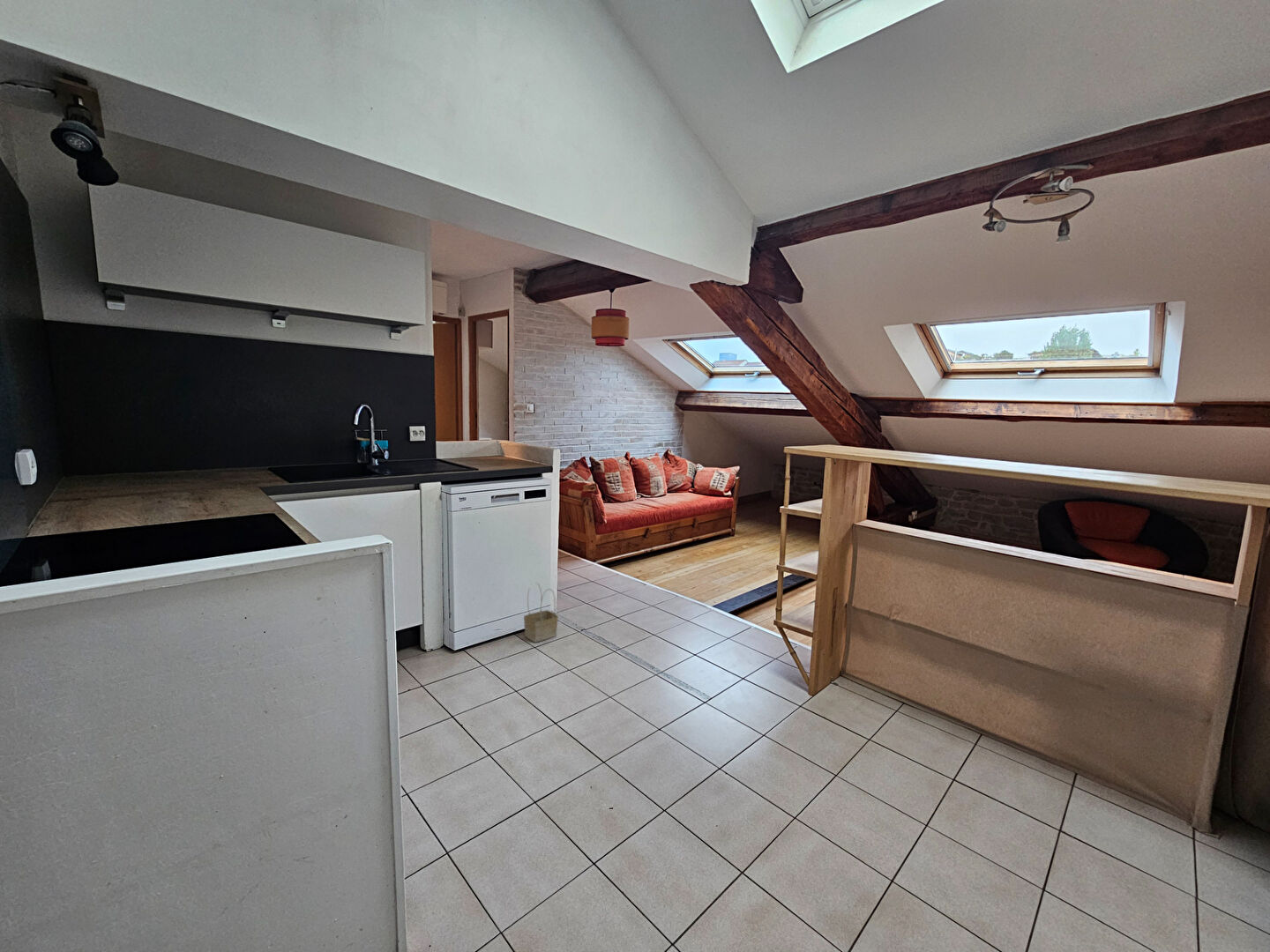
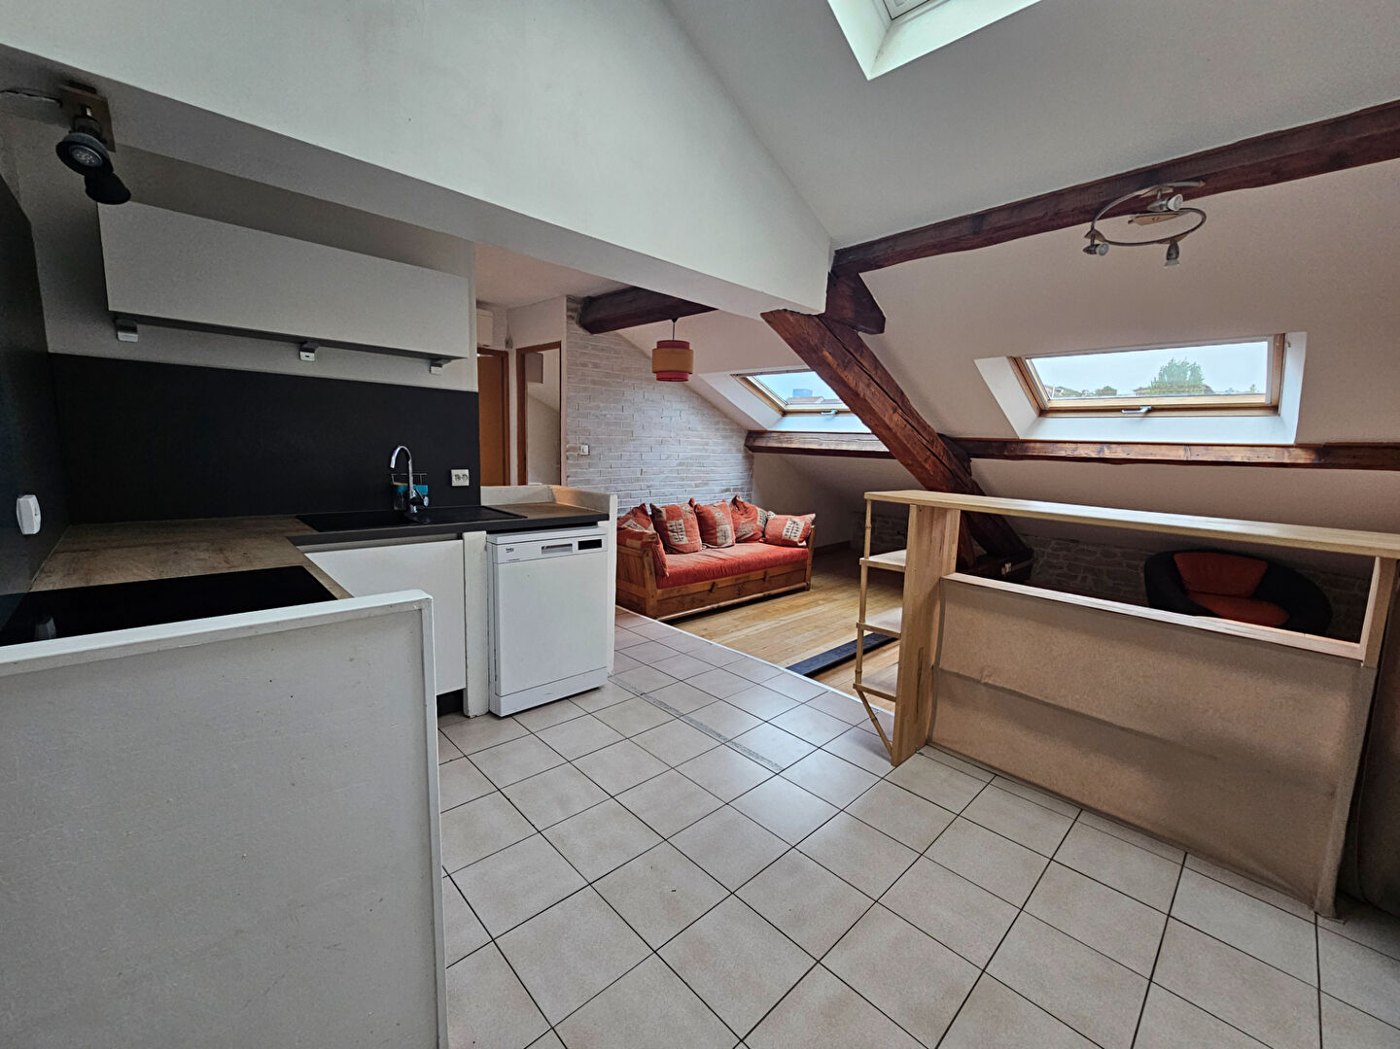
- basket [523,583,559,643]
